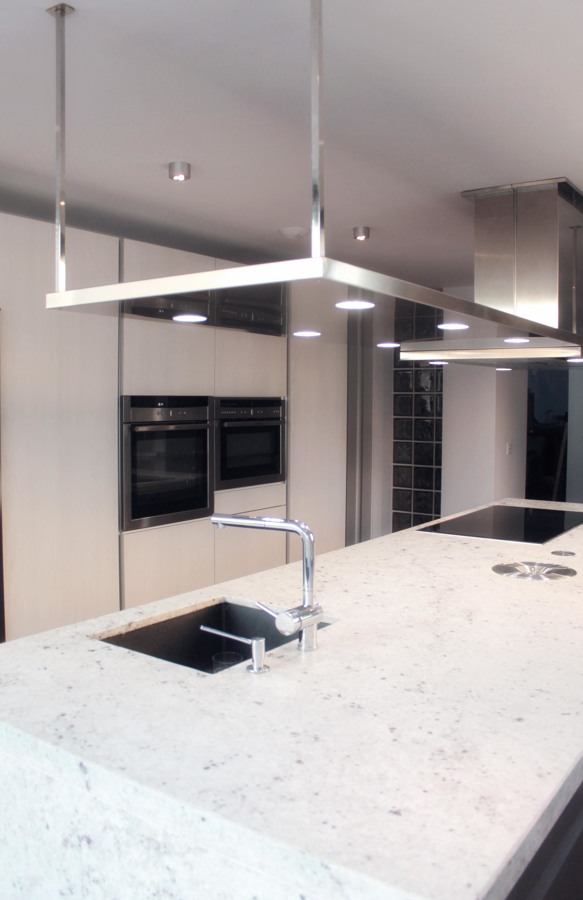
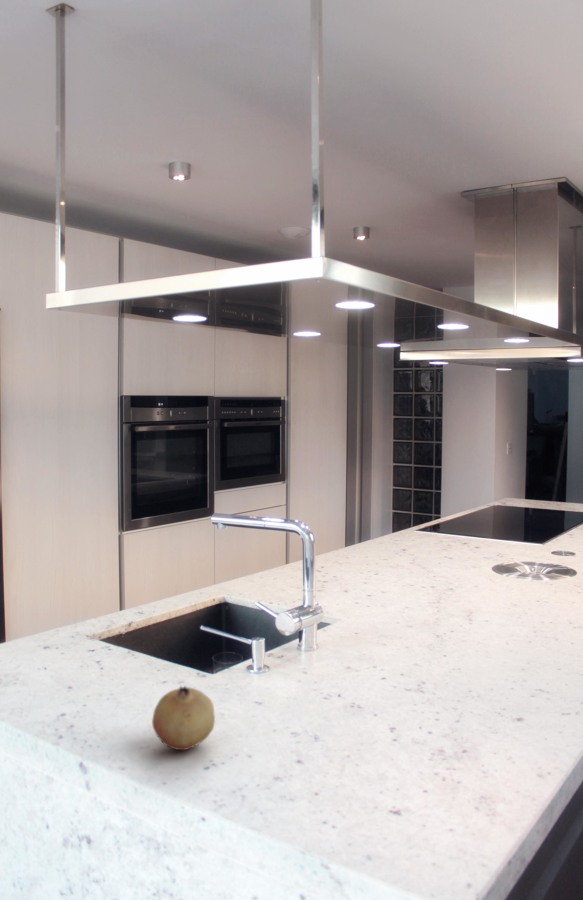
+ fruit [151,685,216,751]
